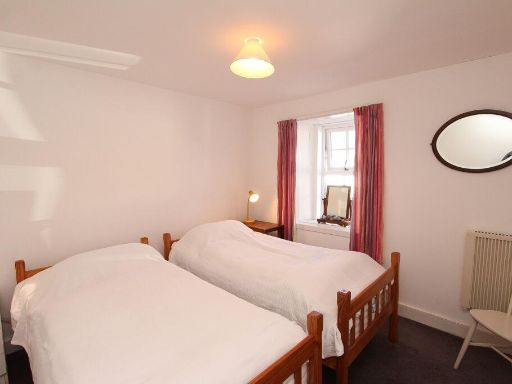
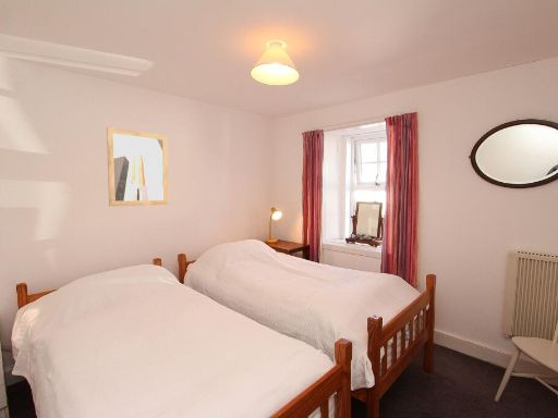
+ wall art [106,126,169,207]
